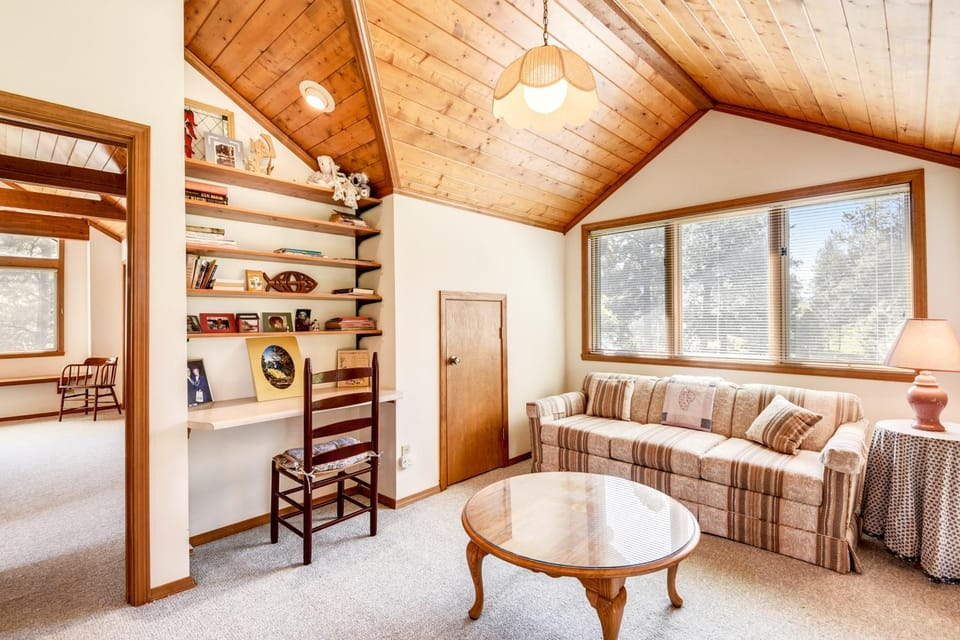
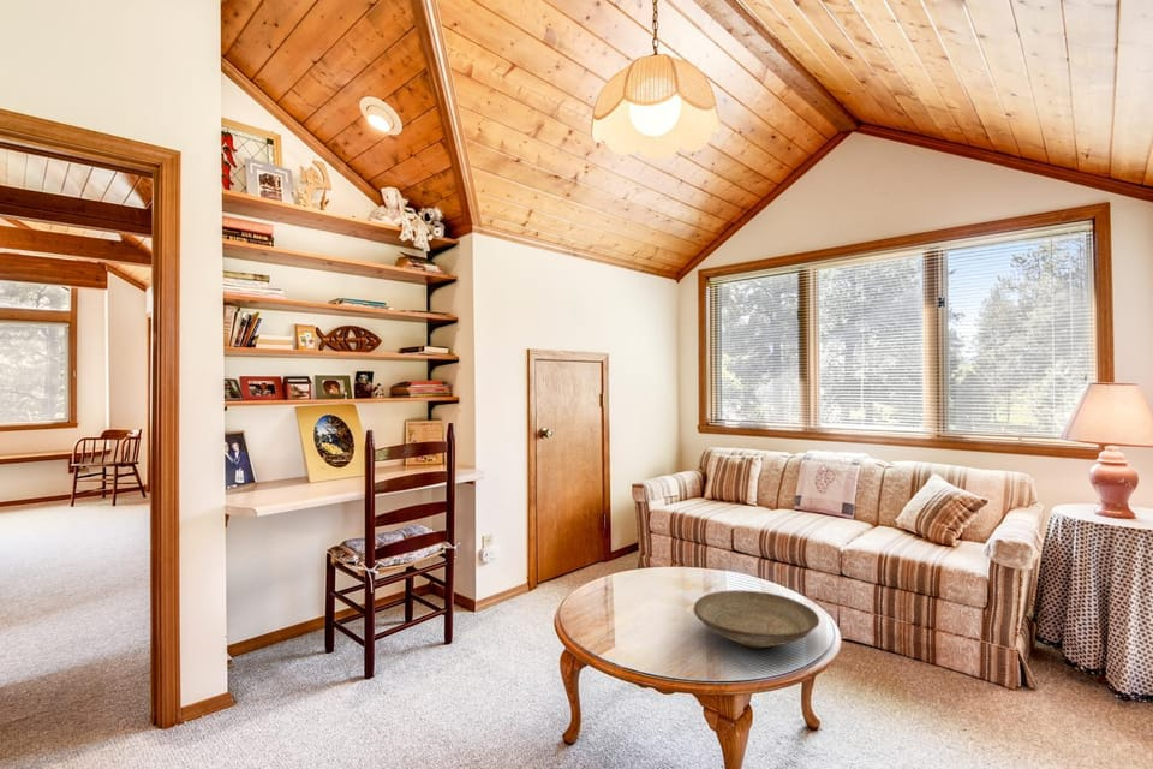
+ decorative bowl [693,589,820,649]
